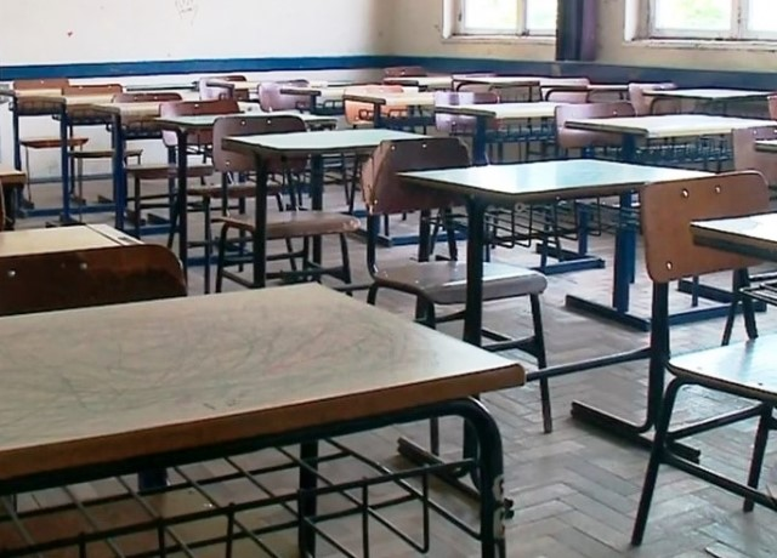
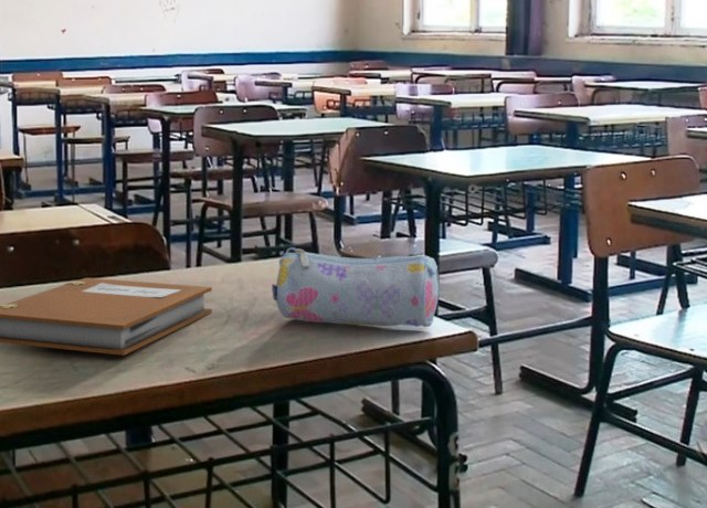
+ pencil case [271,246,440,328]
+ notebook [0,277,213,357]
